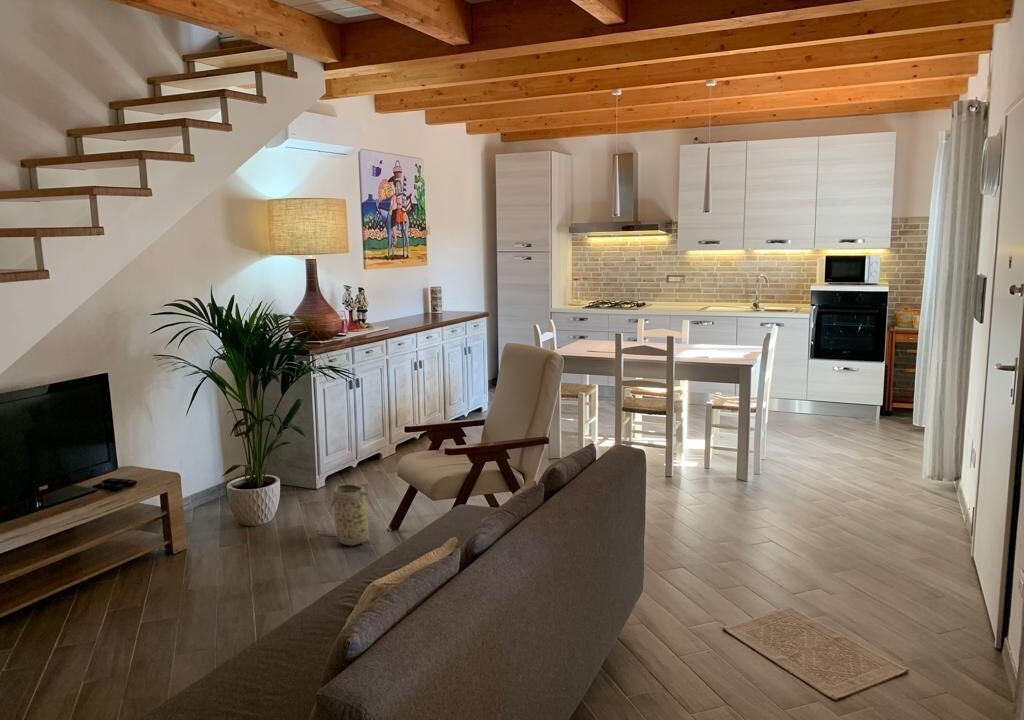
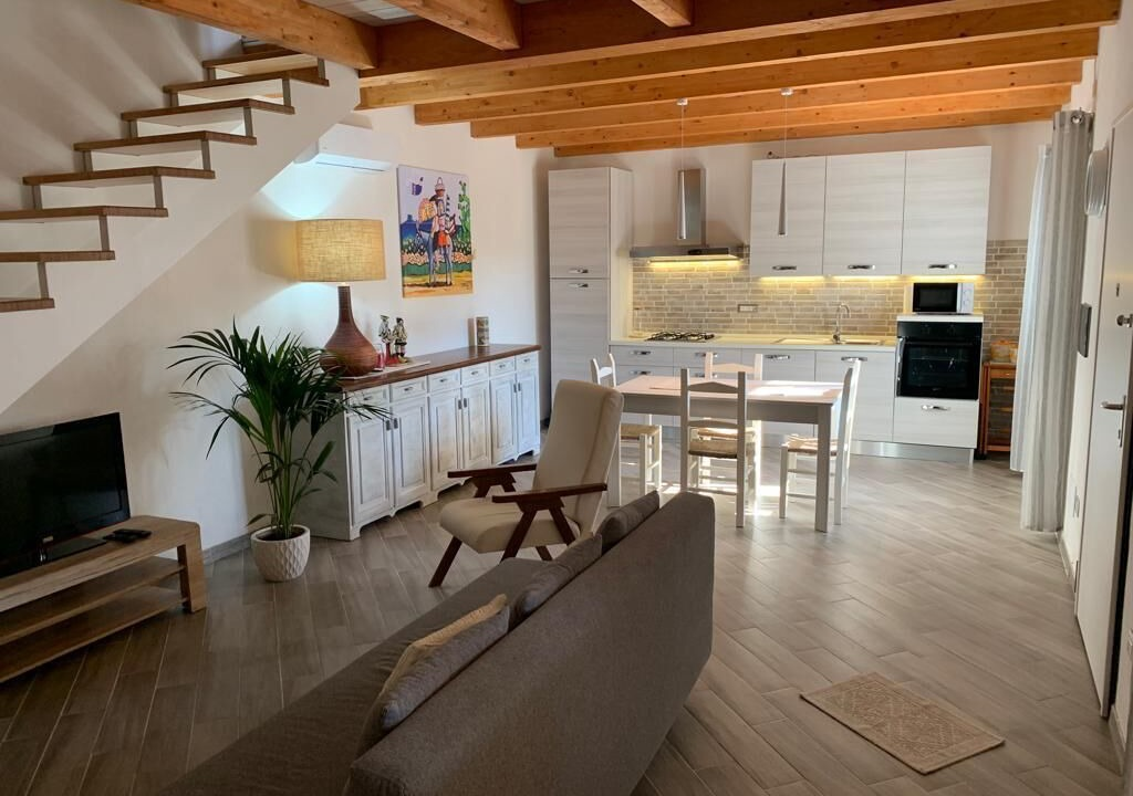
- basket [314,482,392,547]
